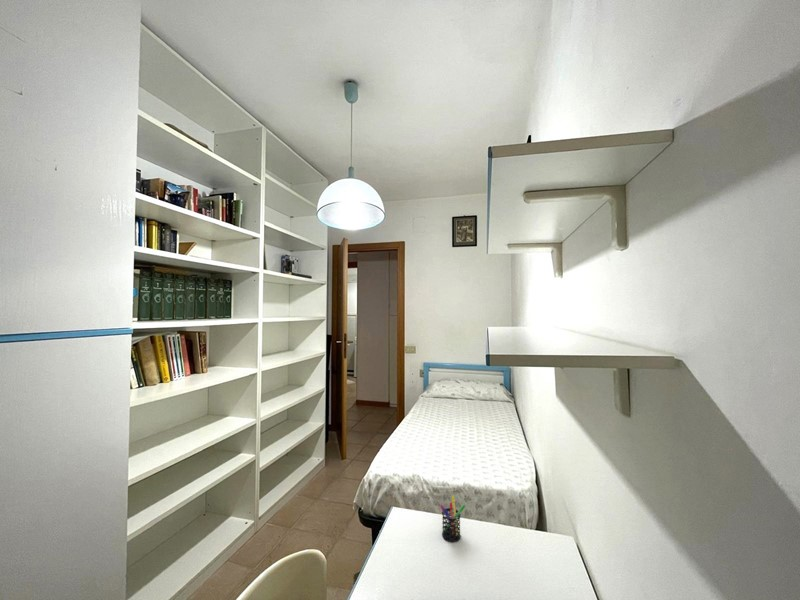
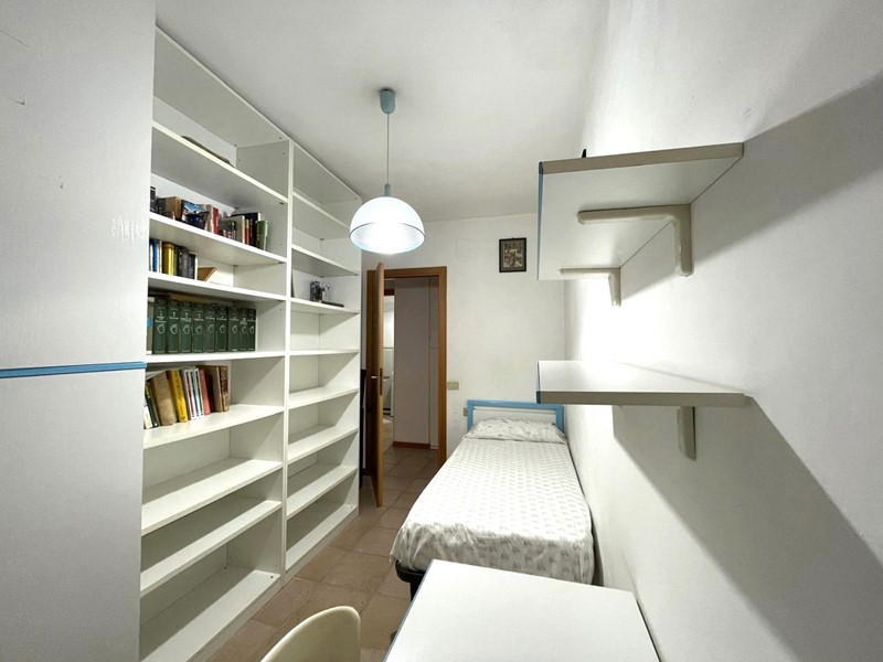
- pen holder [439,494,466,543]
